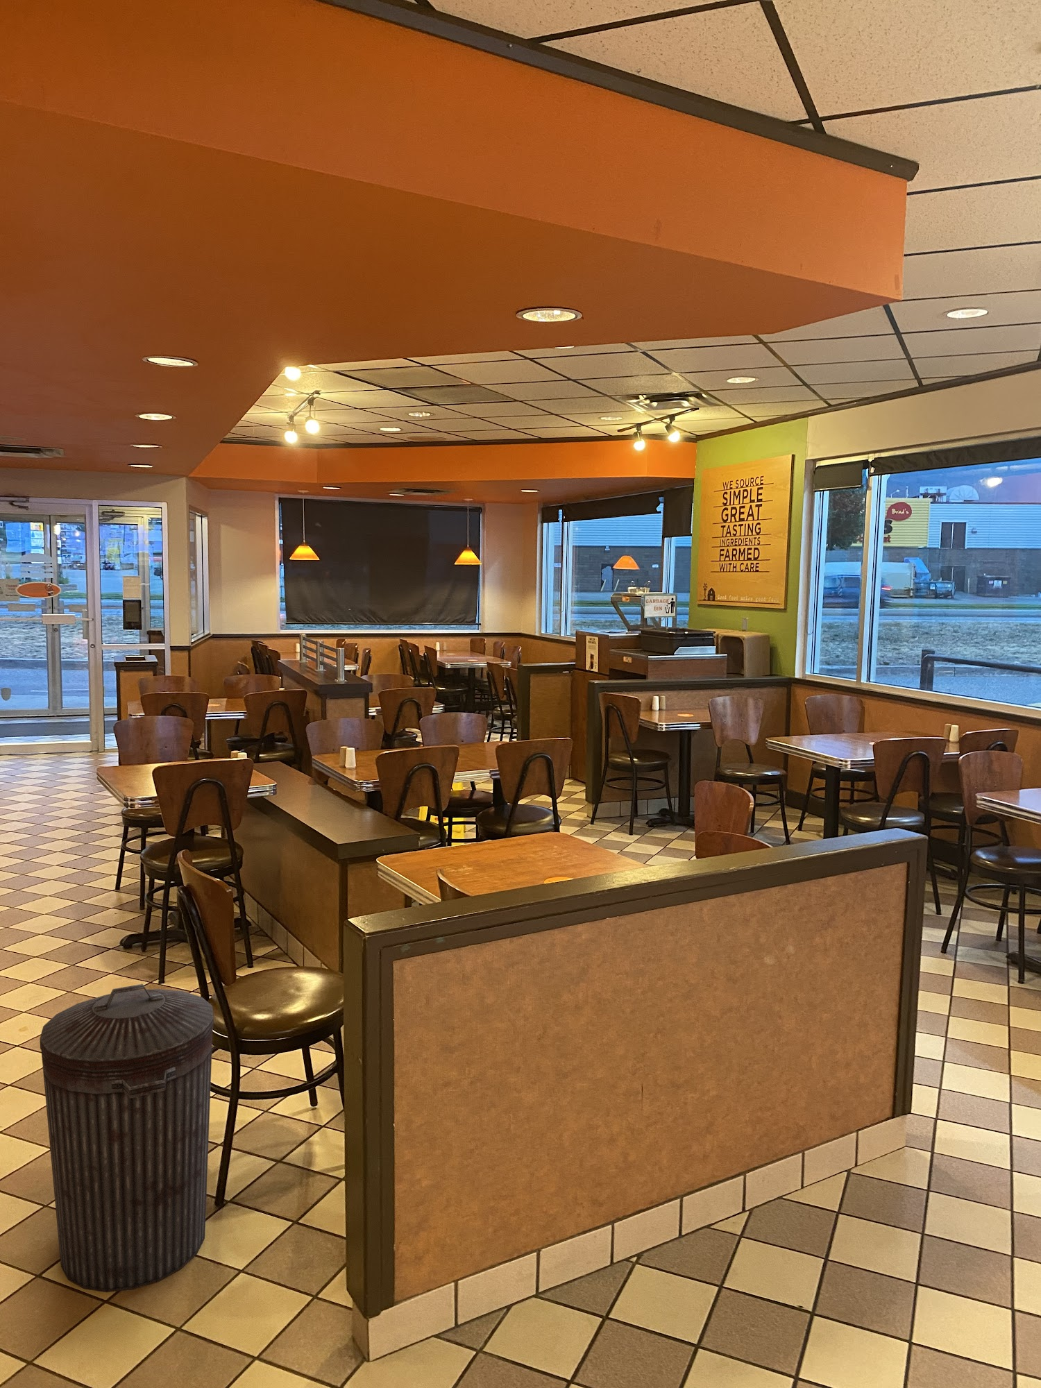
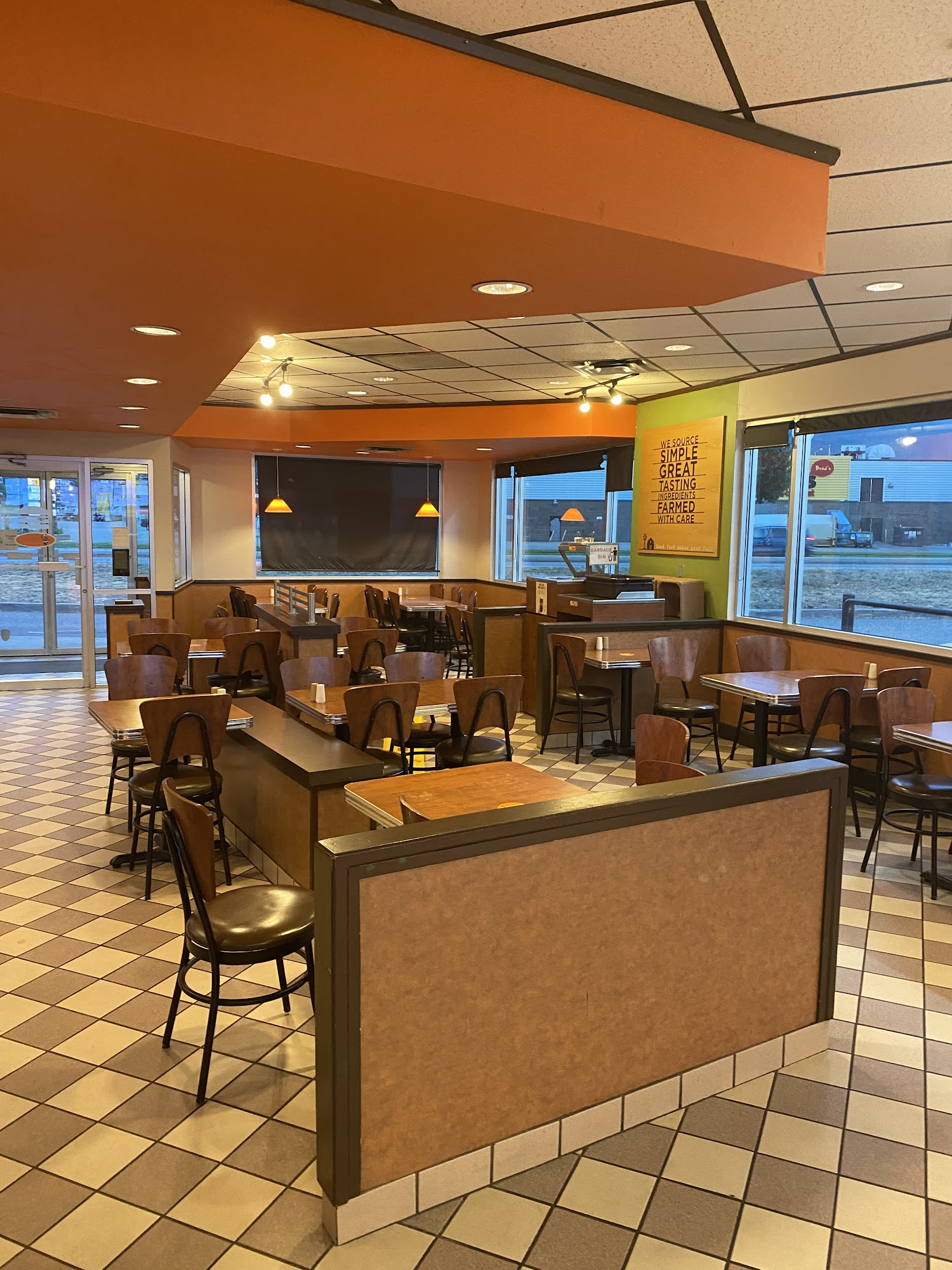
- trash can [39,984,214,1293]
